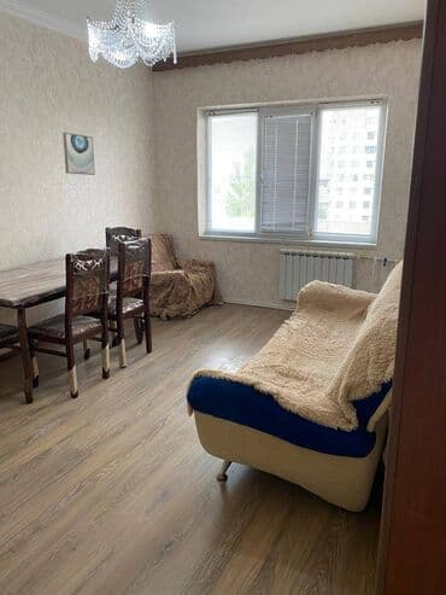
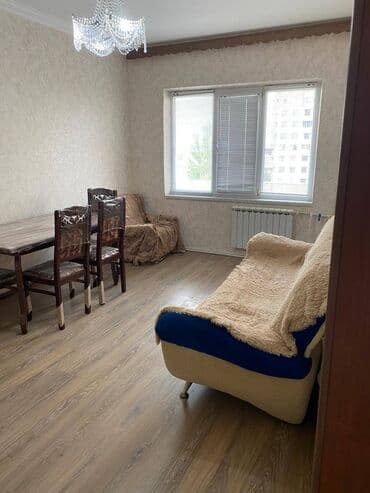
- wall art [61,132,96,176]
